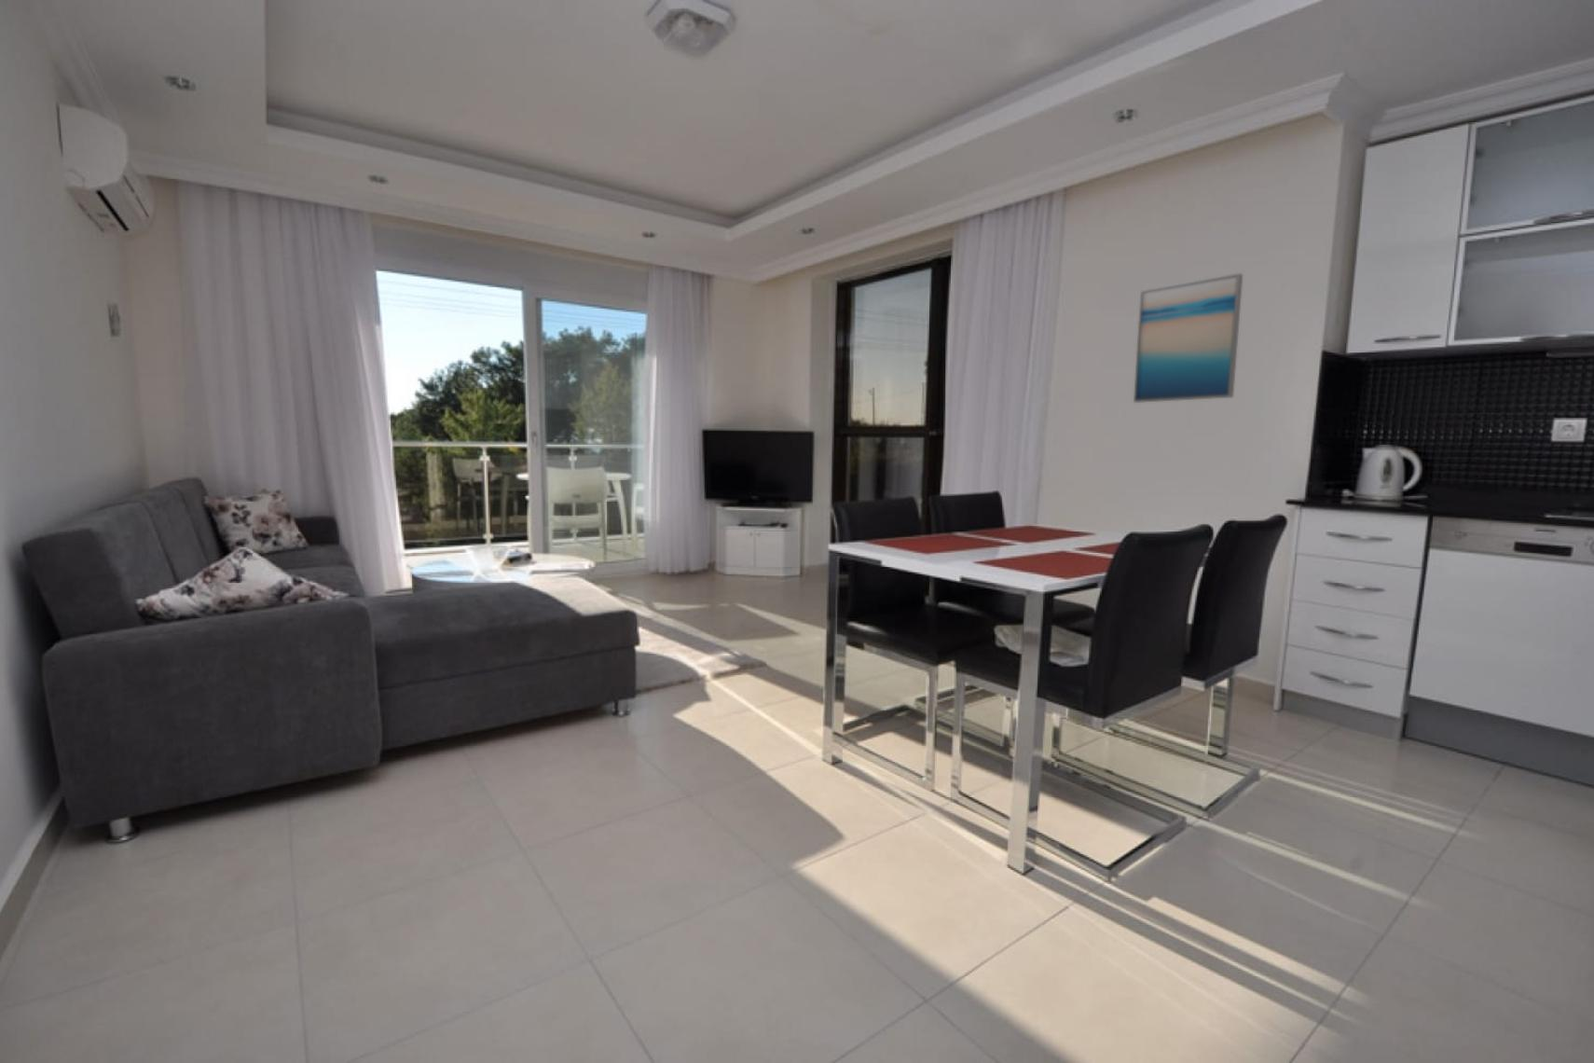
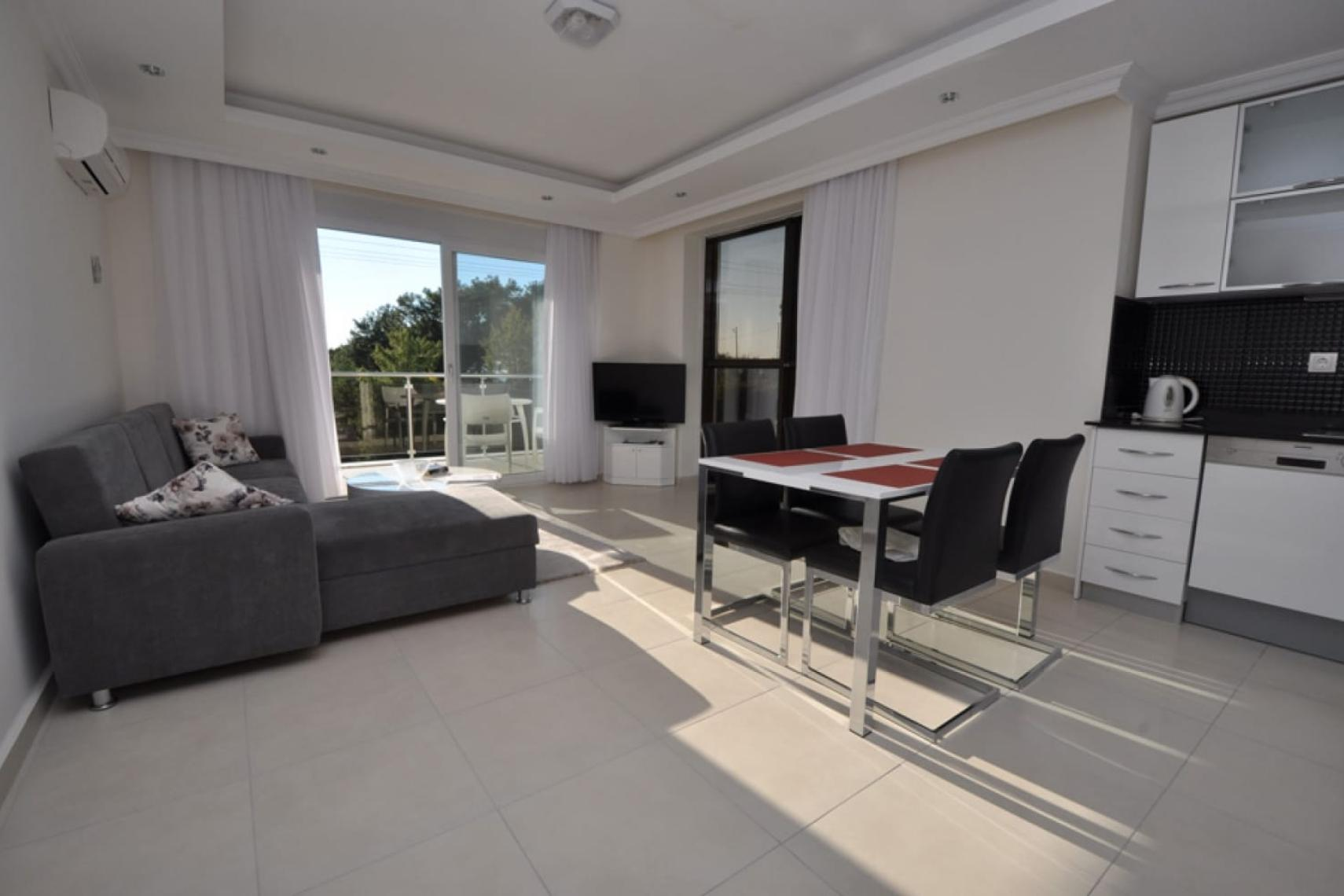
- wall art [1133,273,1243,403]
